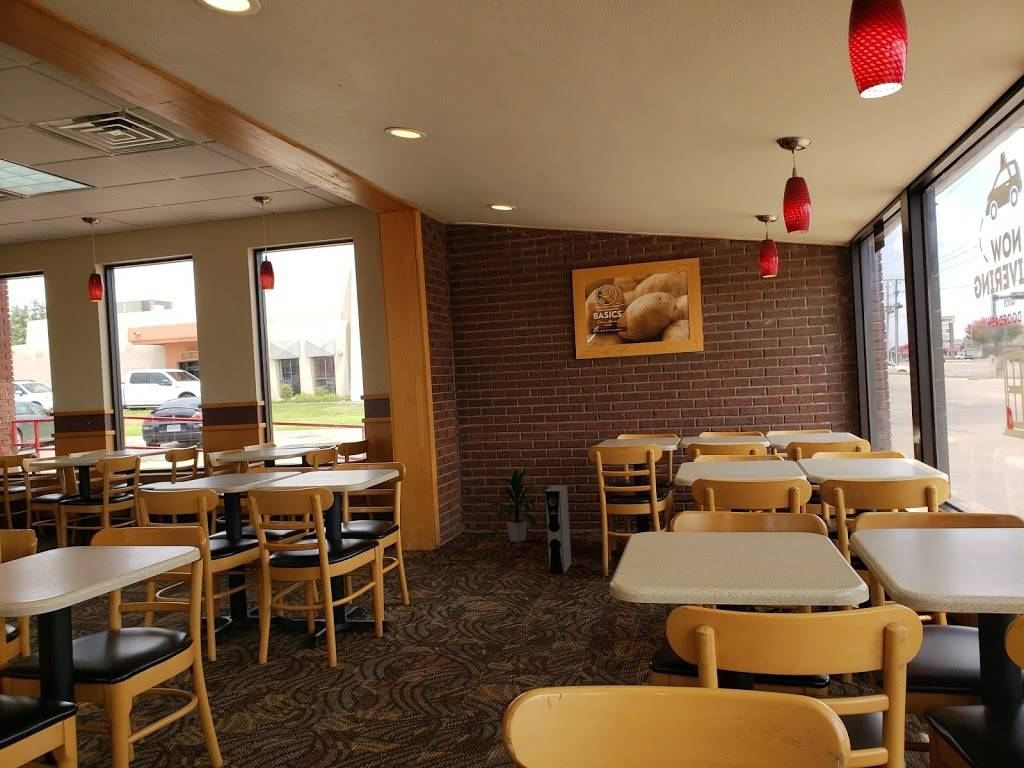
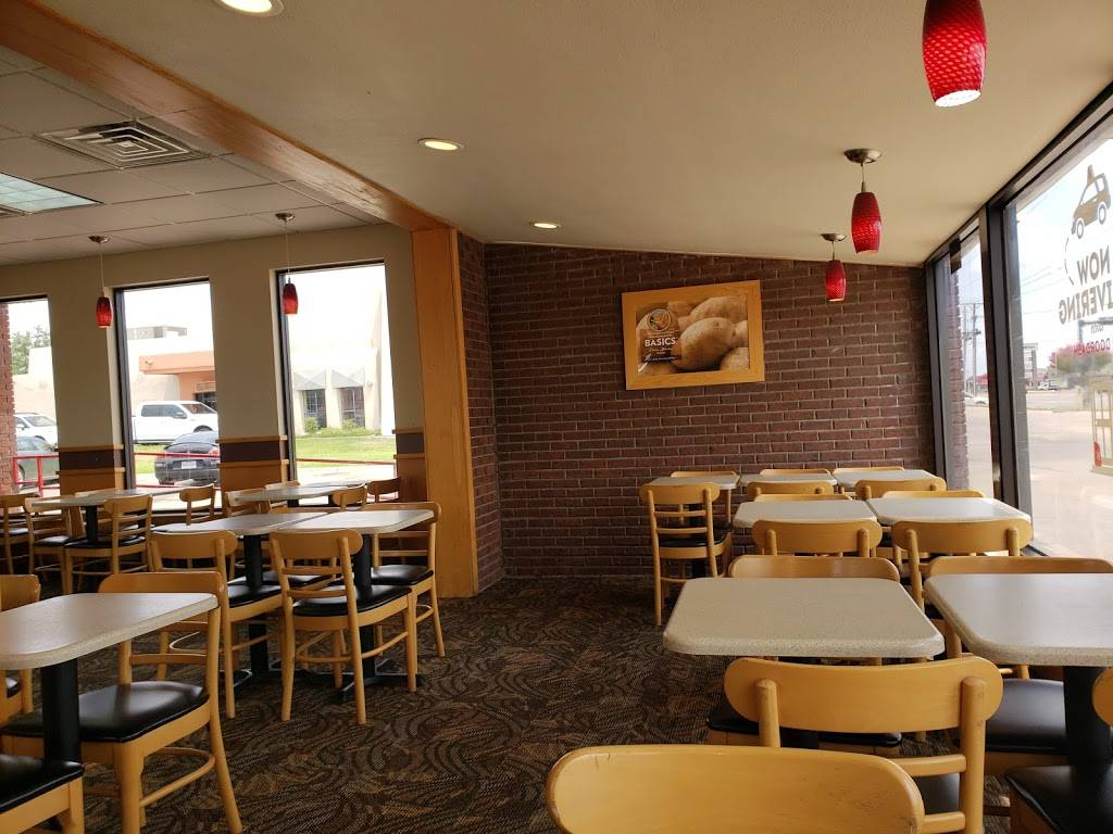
- indoor plant [486,466,540,543]
- speaker [544,484,572,575]
